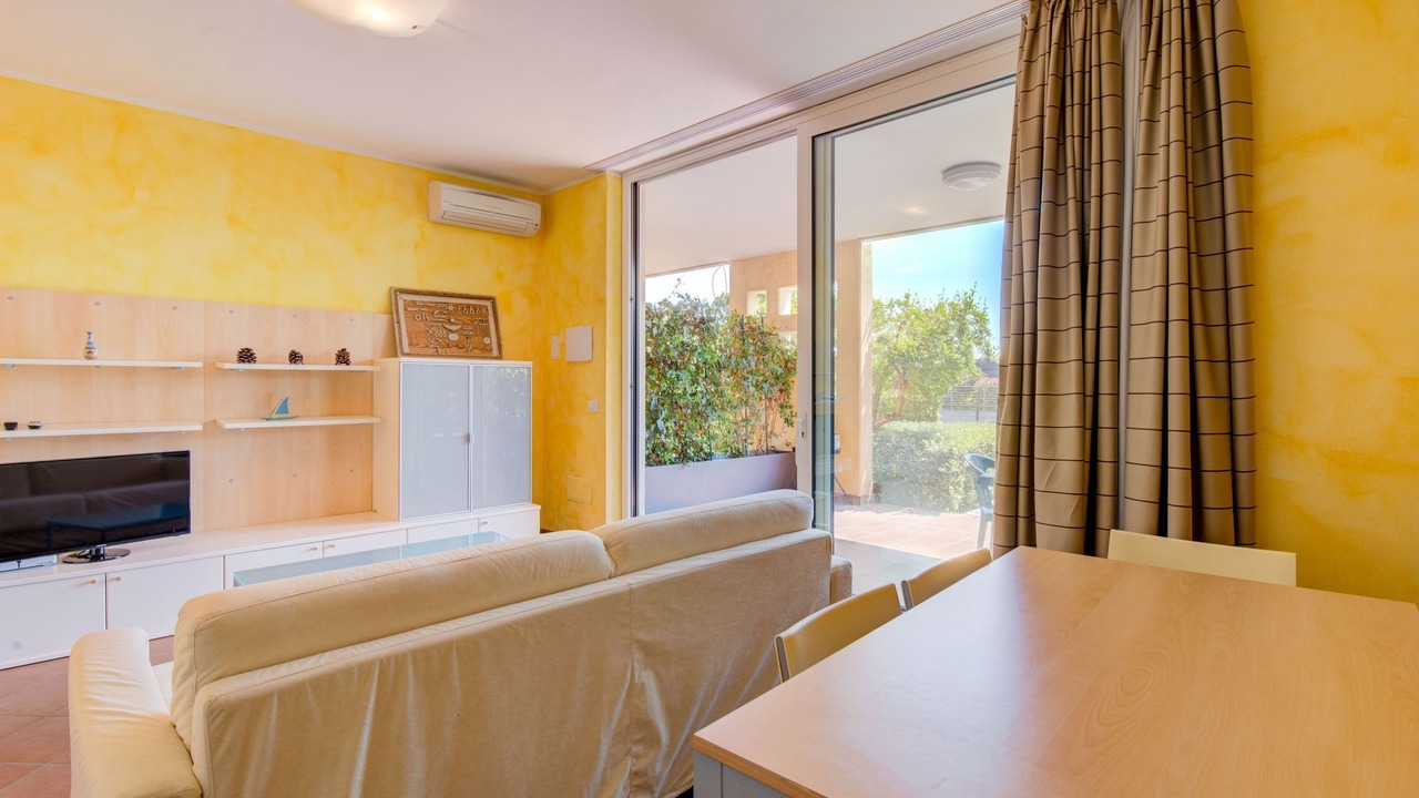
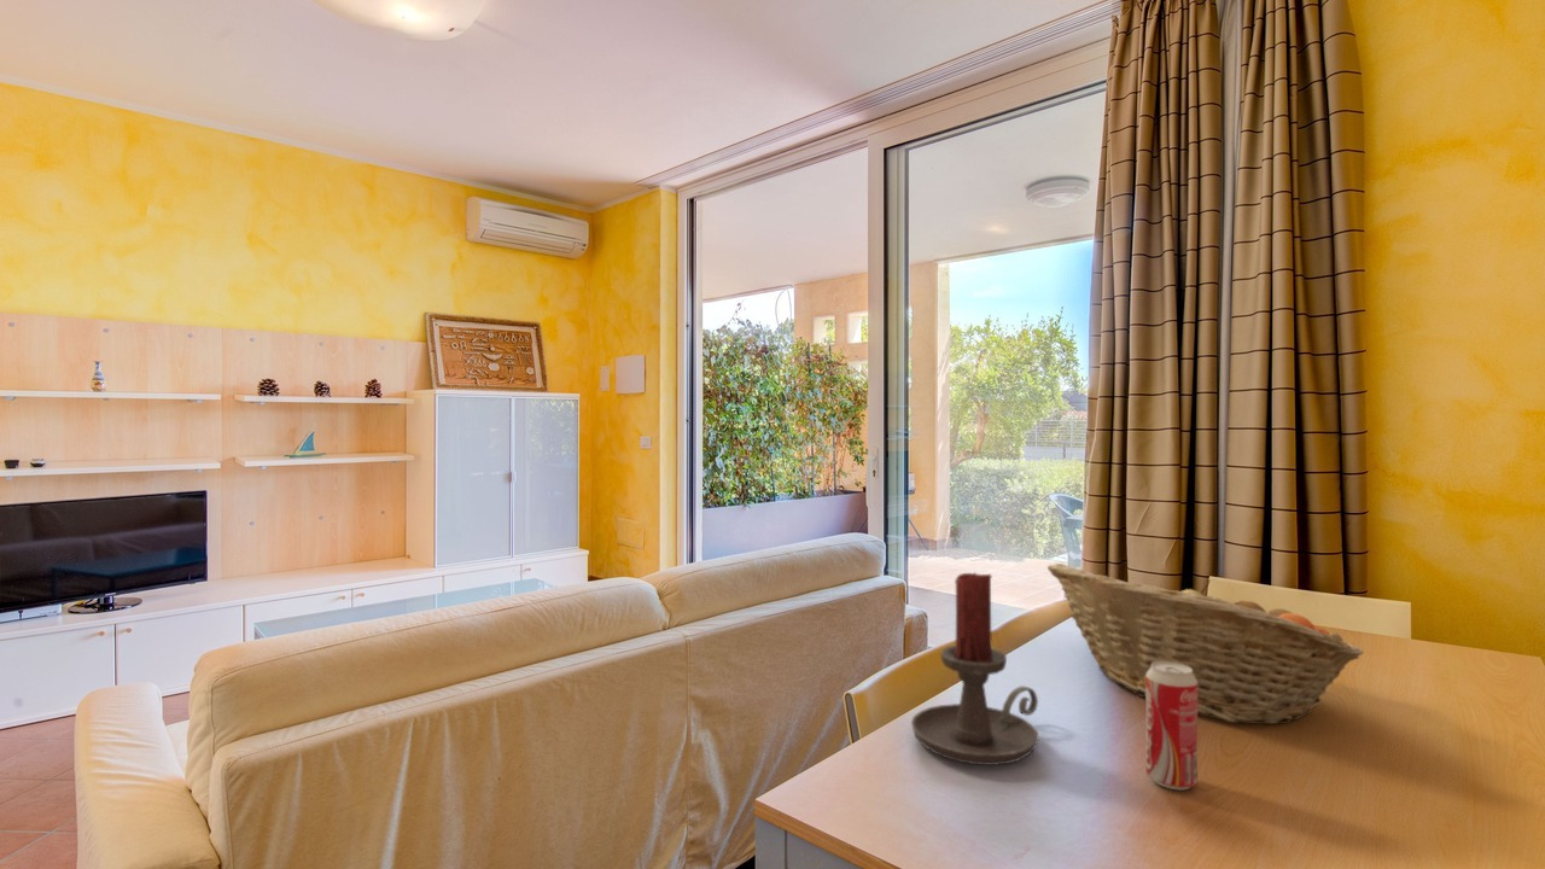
+ beverage can [1144,661,1199,791]
+ fruit basket [1046,562,1365,725]
+ candle holder [910,571,1039,766]
